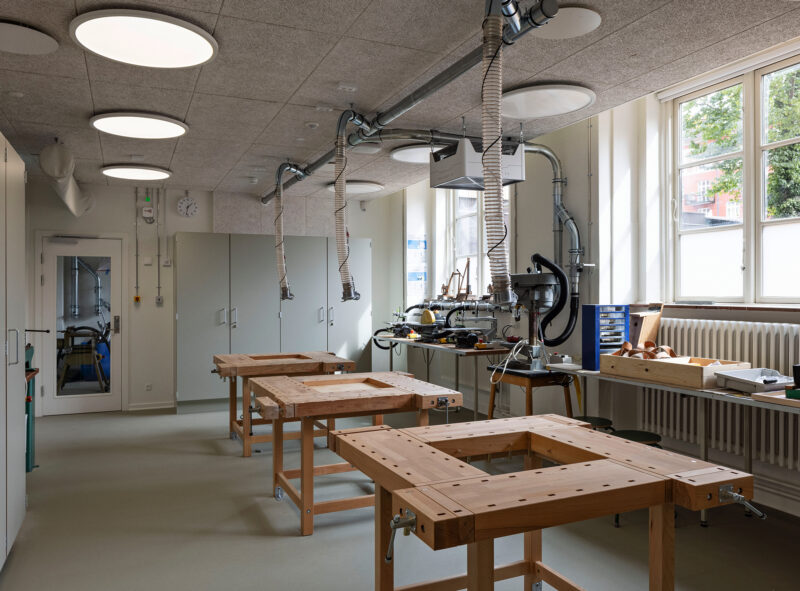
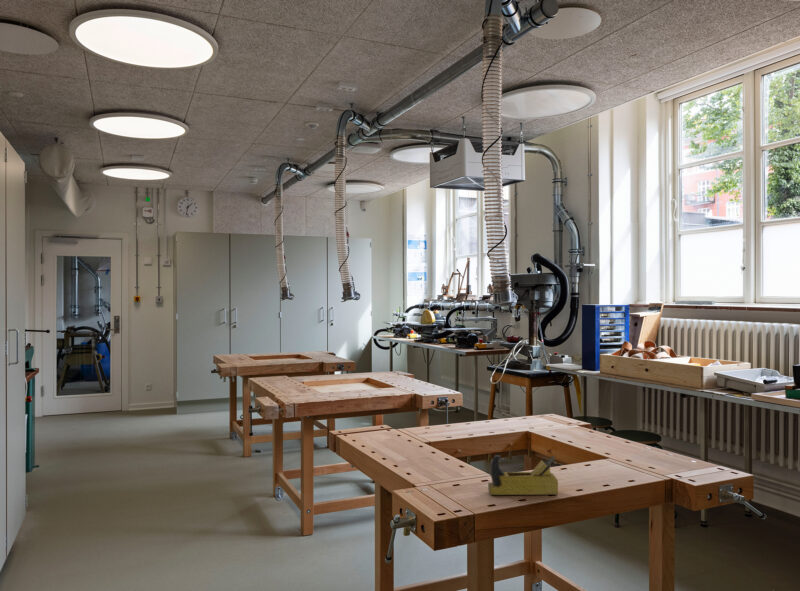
+ hand plane [487,454,559,496]
